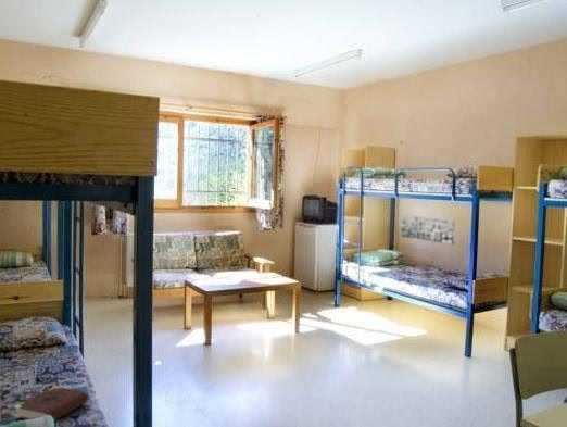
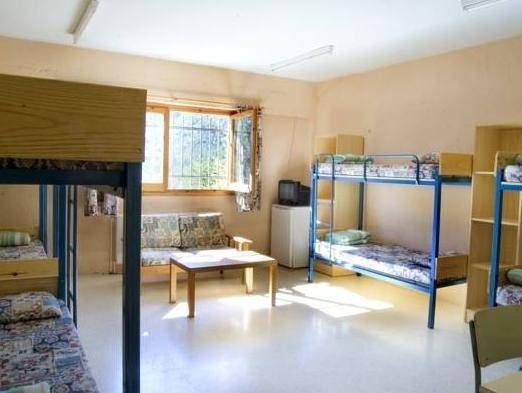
- book [13,386,89,422]
- wall art [400,214,456,246]
